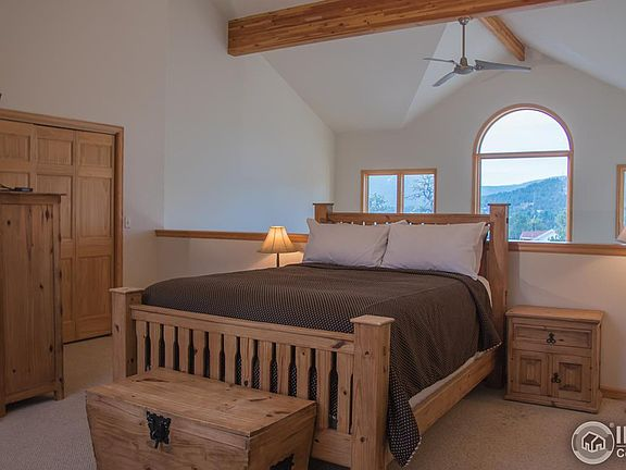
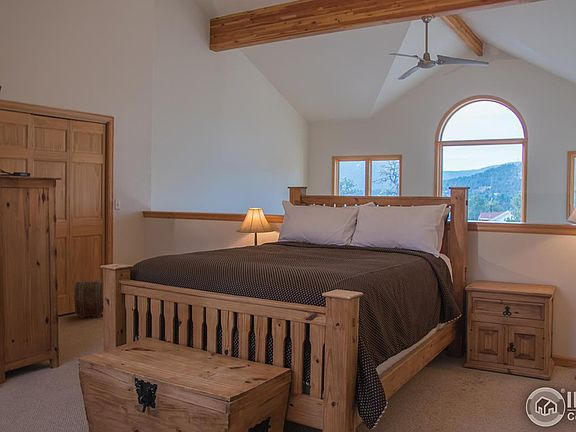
+ pouch [73,280,104,319]
